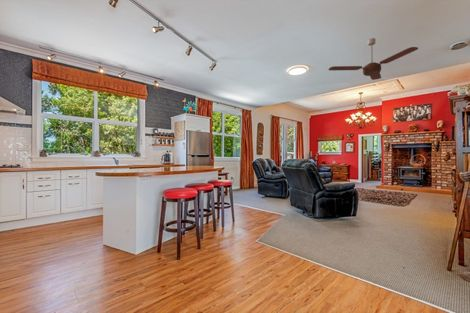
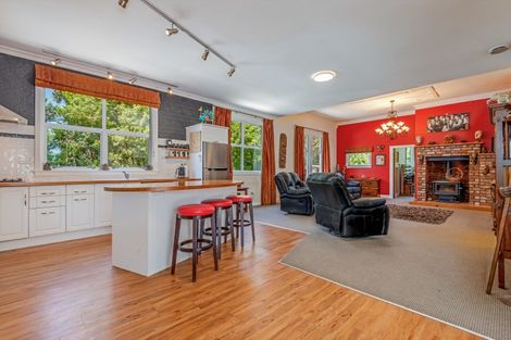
- ceiling fan [327,37,419,81]
